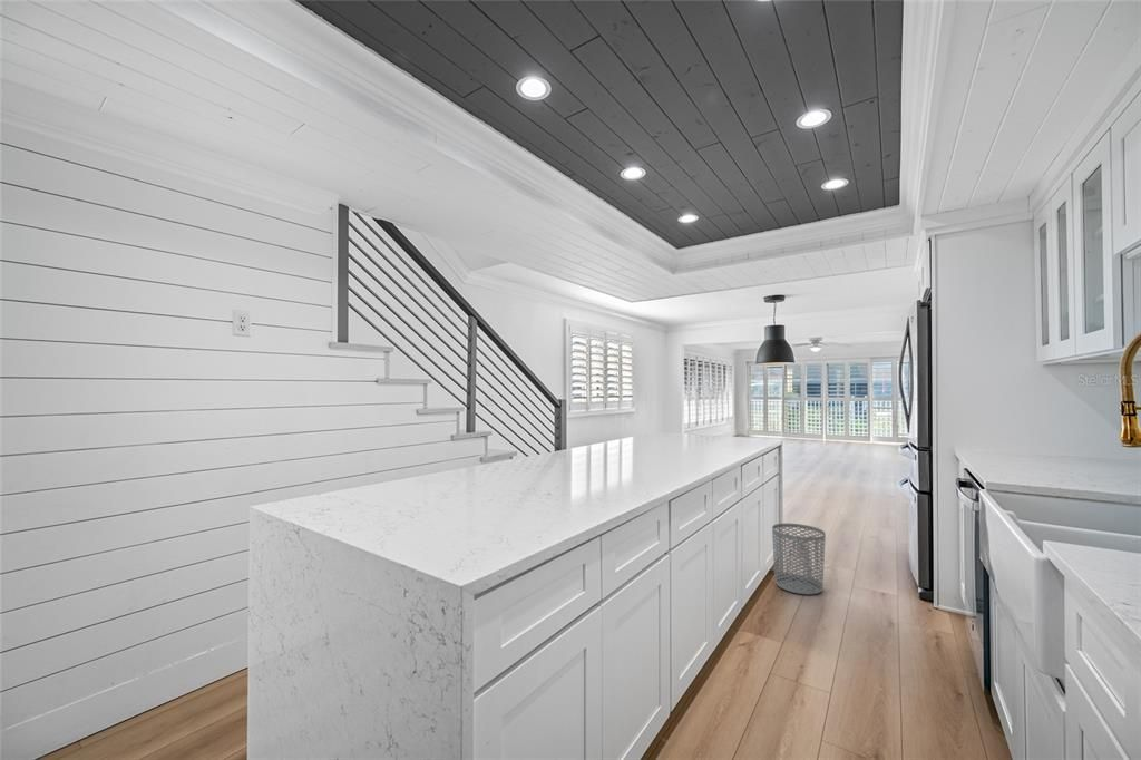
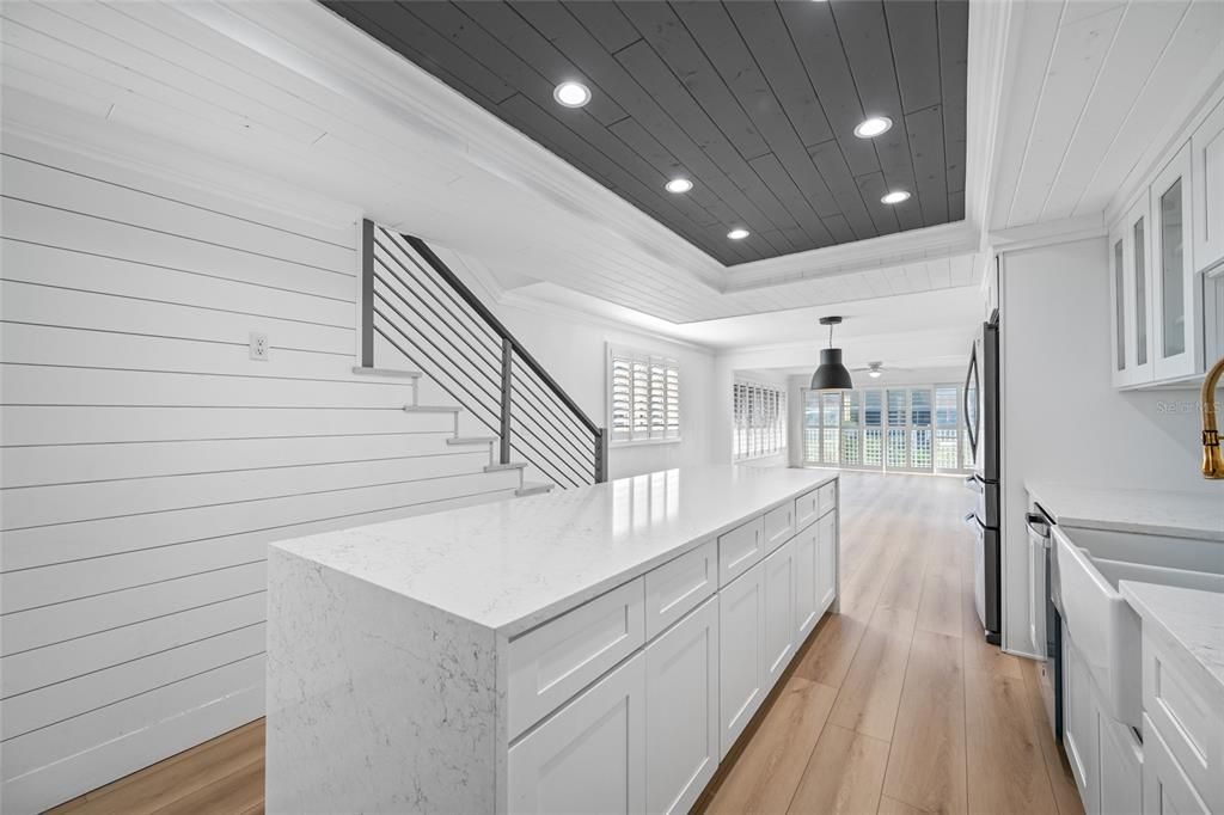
- waste bin [771,523,827,595]
